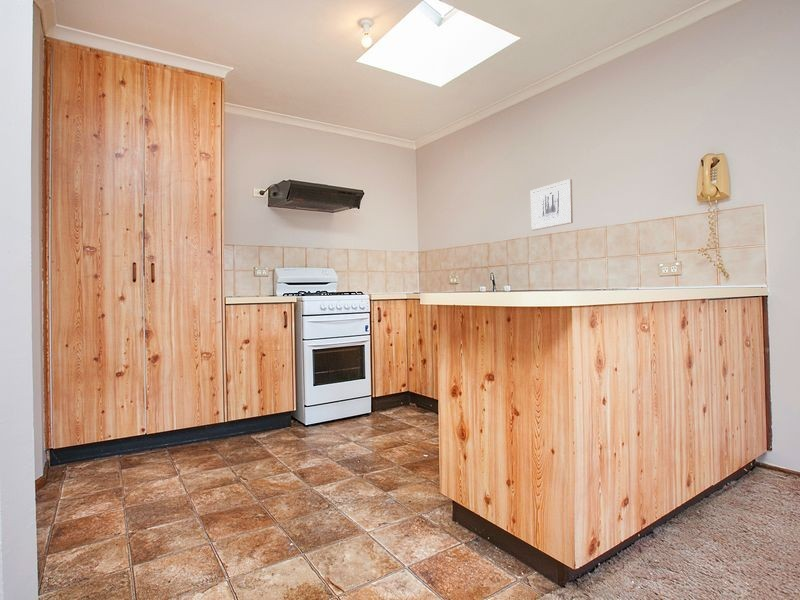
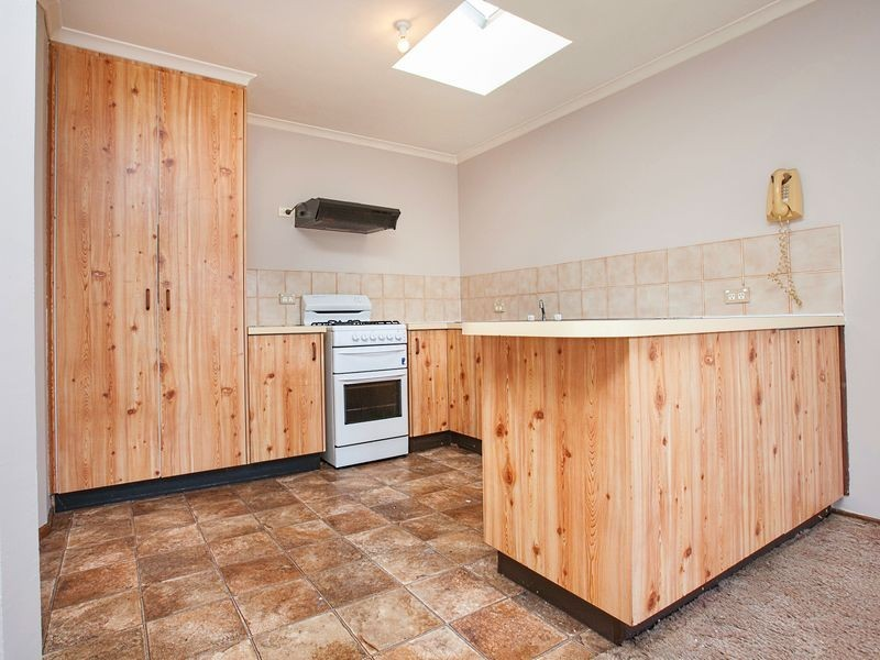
- wall art [530,178,574,232]
